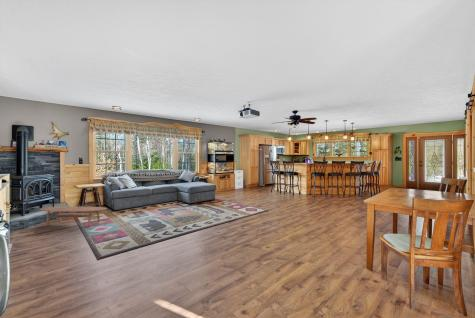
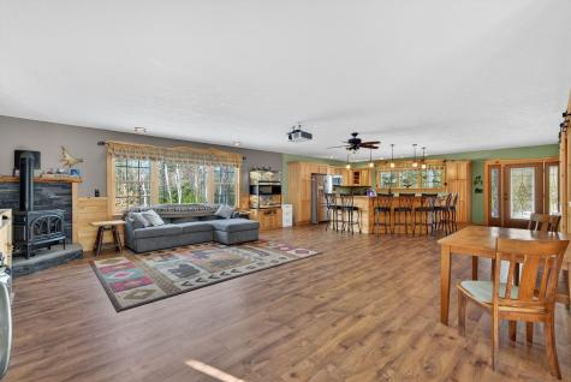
- coffee table [39,206,108,227]
